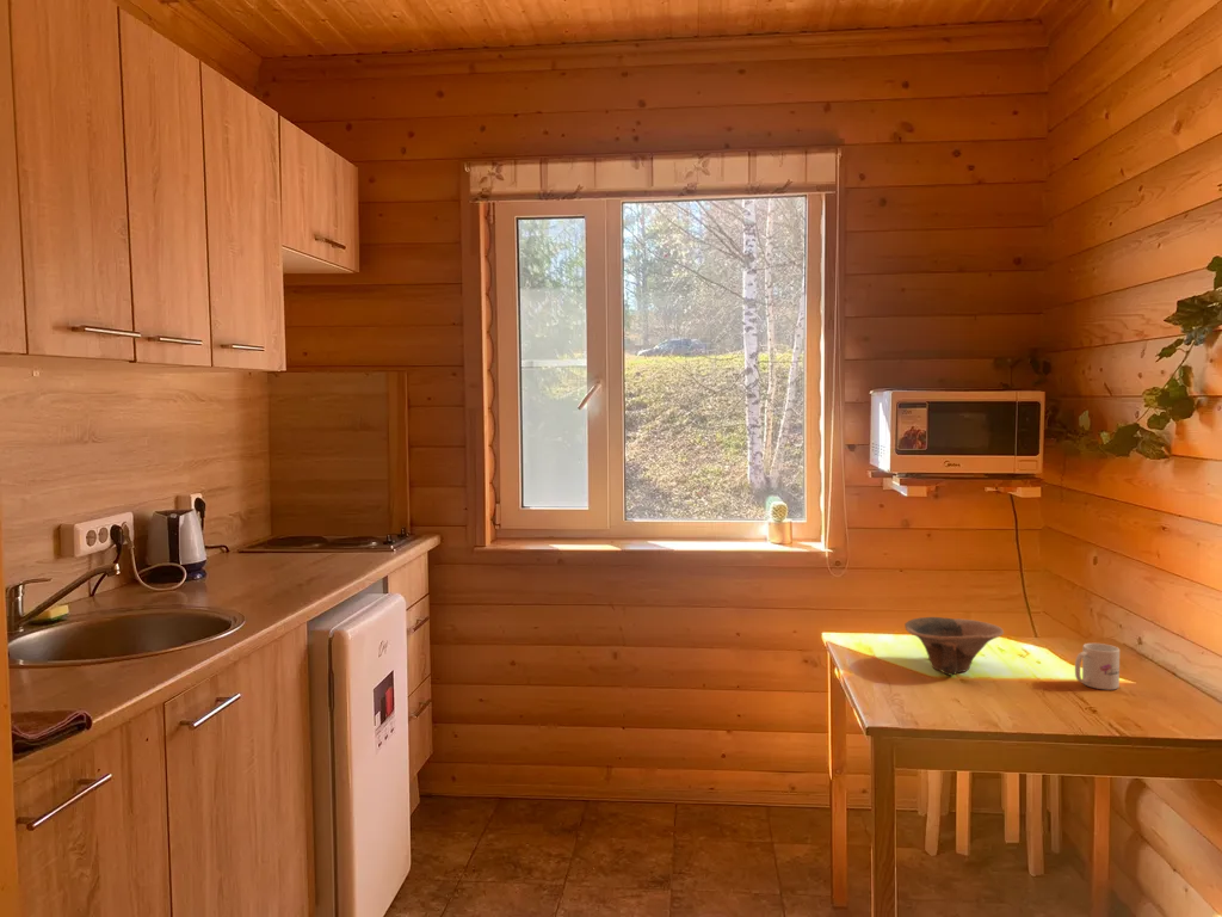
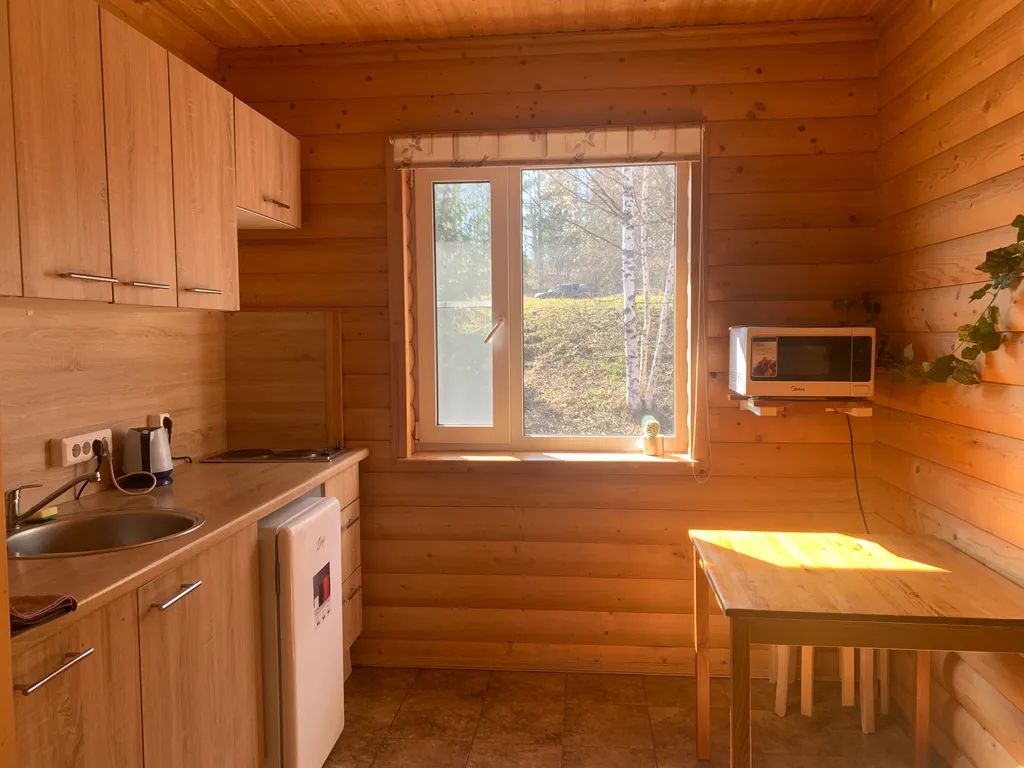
- bowl [903,616,1005,677]
- mug [1074,642,1121,690]
